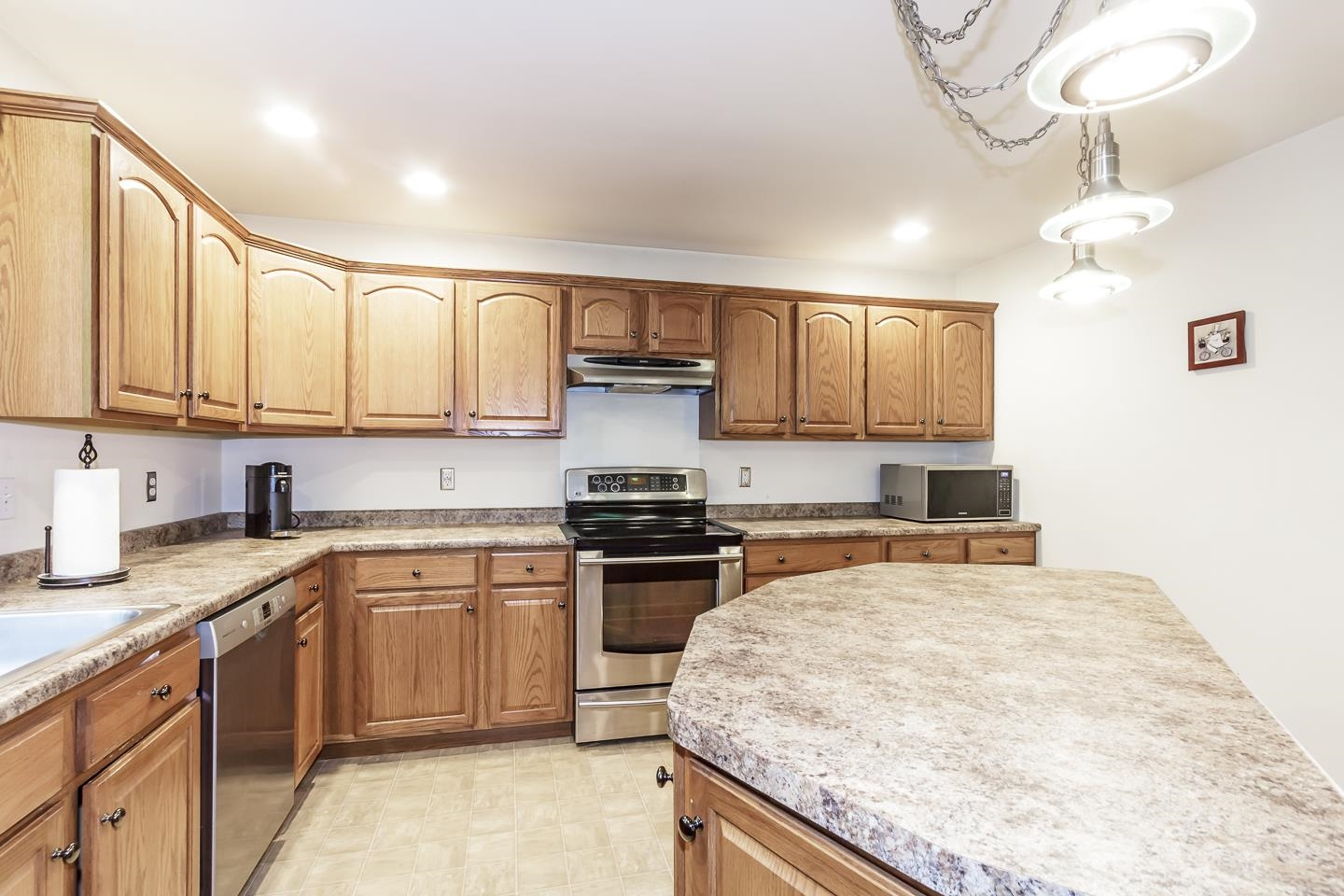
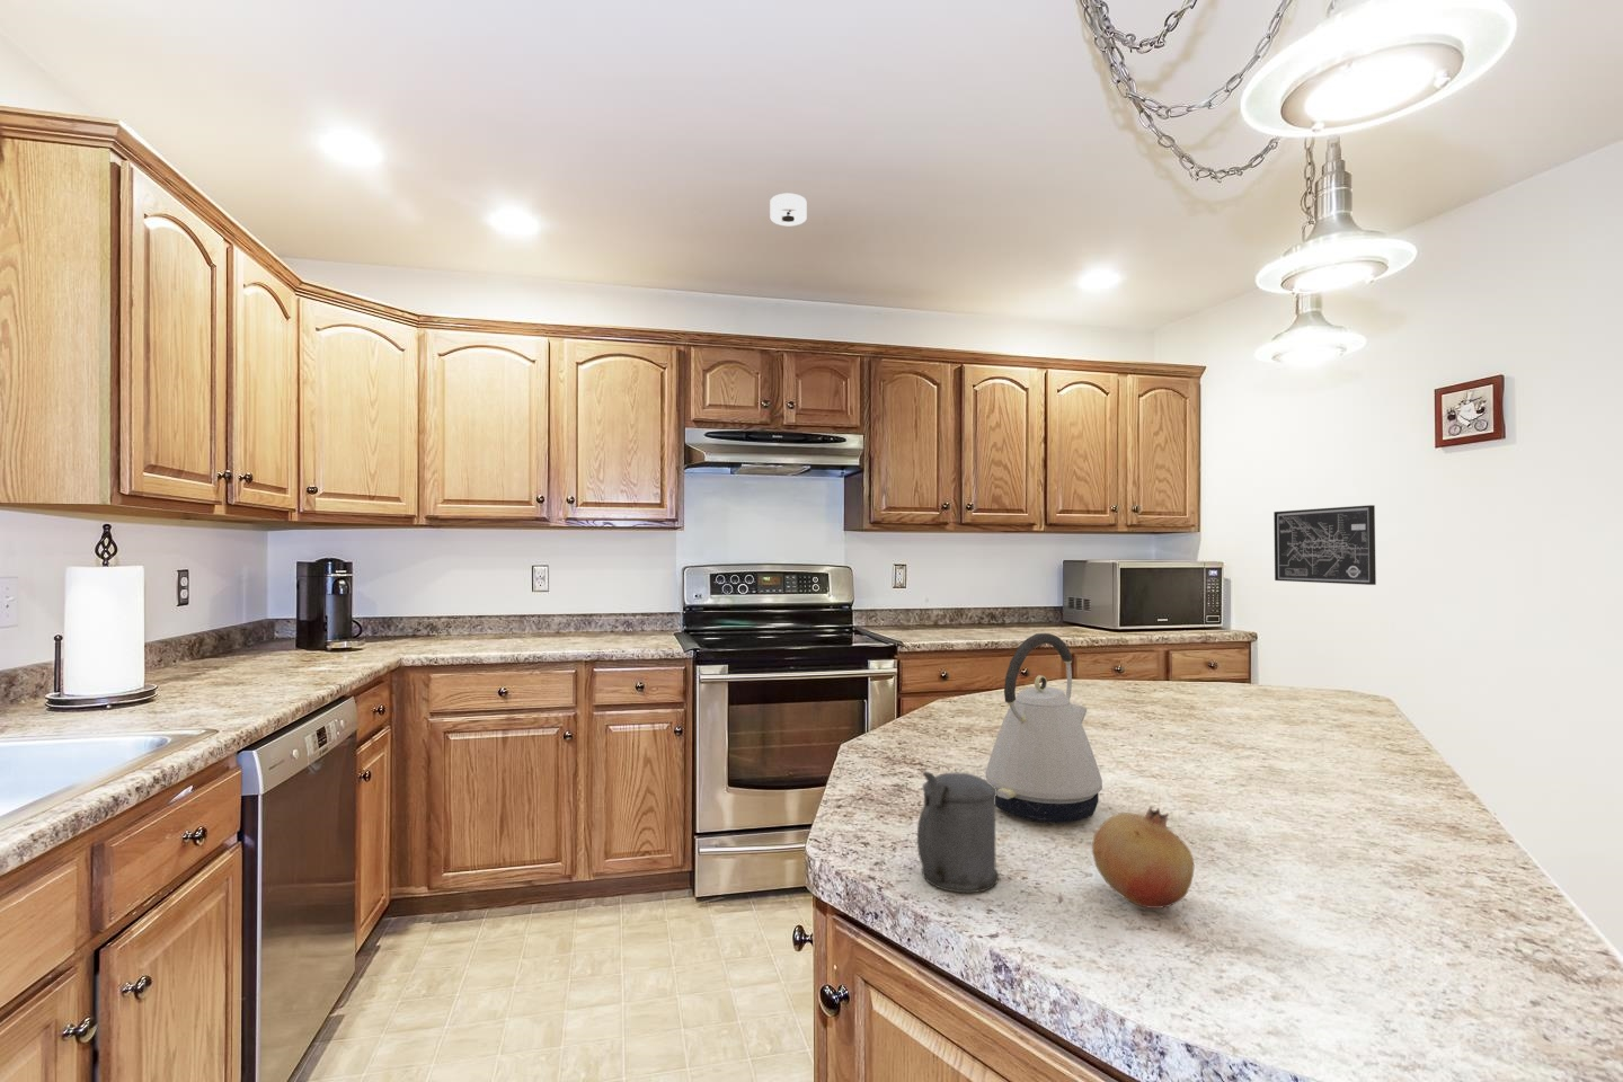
+ kettle [984,633,1104,824]
+ smoke detector [769,193,808,227]
+ wall art [1273,504,1378,586]
+ fruit [1090,807,1194,909]
+ beer stein [917,770,1000,894]
